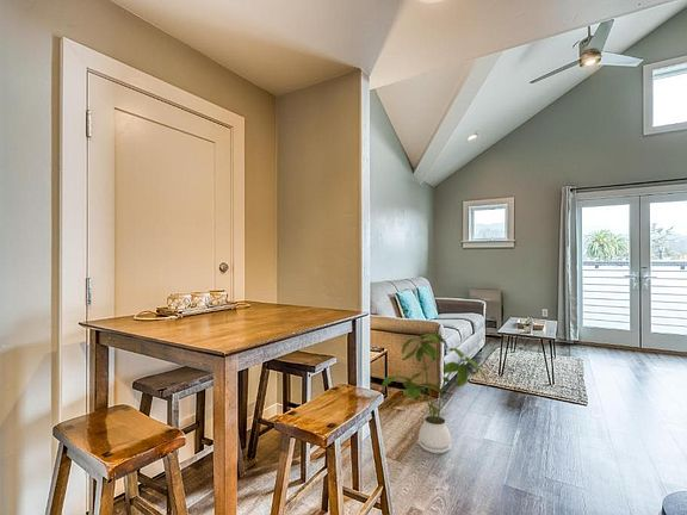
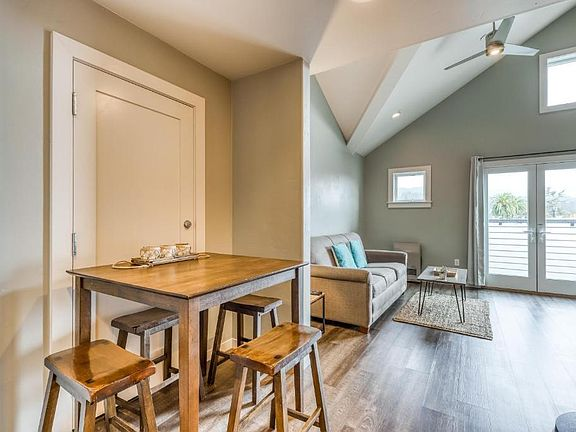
- house plant [380,333,489,454]
